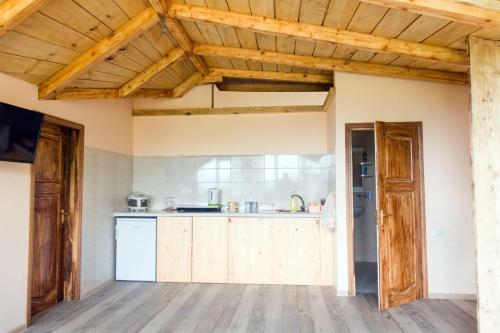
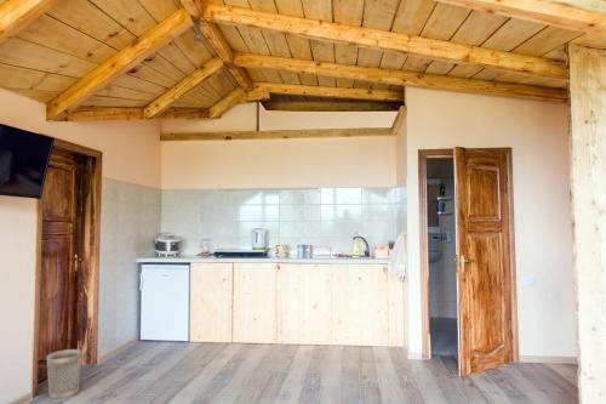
+ wastebasket [46,348,84,399]
